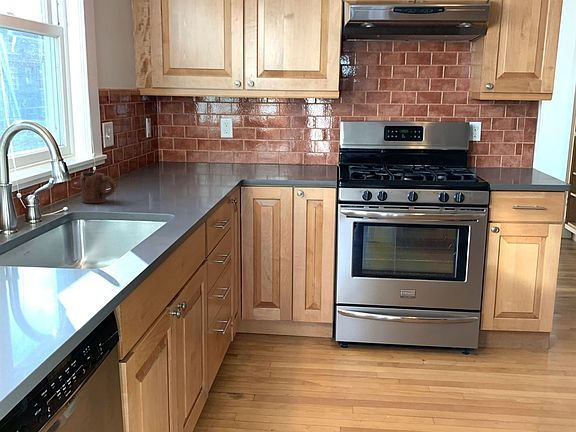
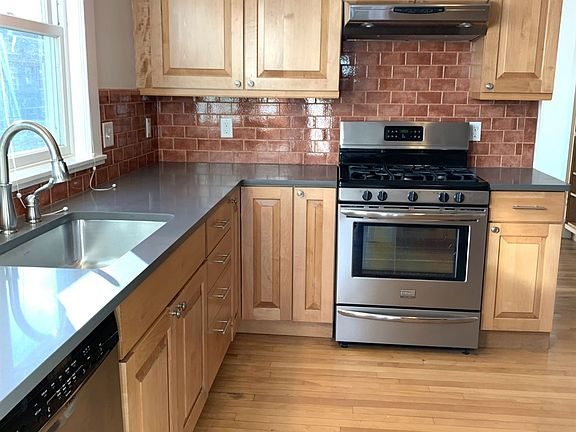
- mug [79,171,117,204]
